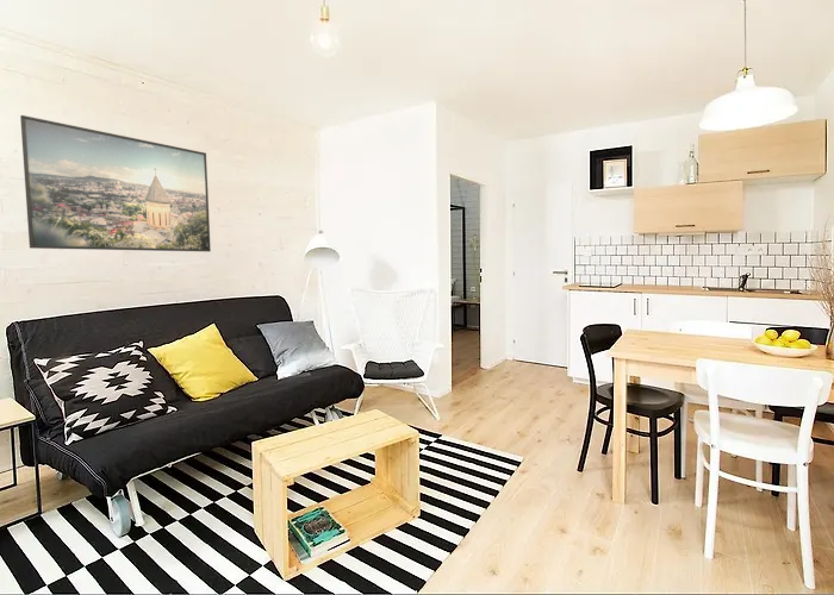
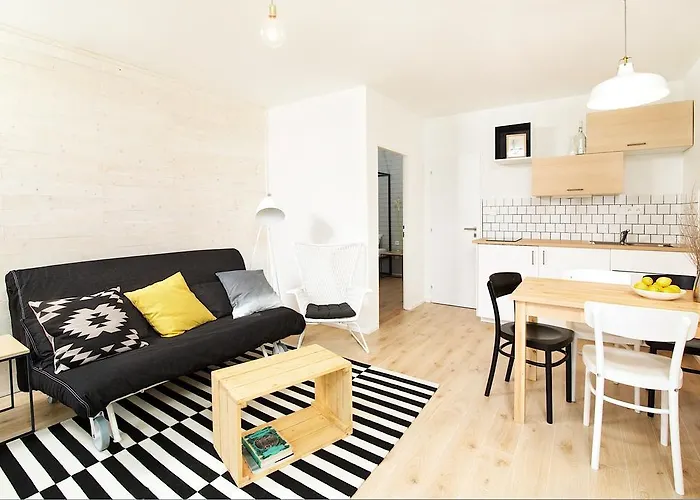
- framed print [19,114,212,252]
